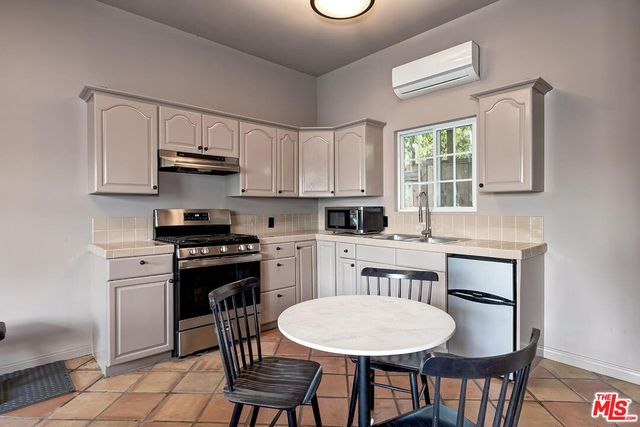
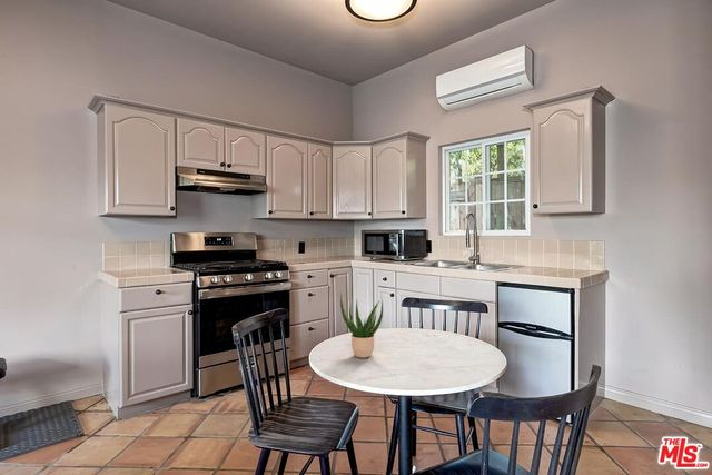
+ potted plant [339,293,384,358]
